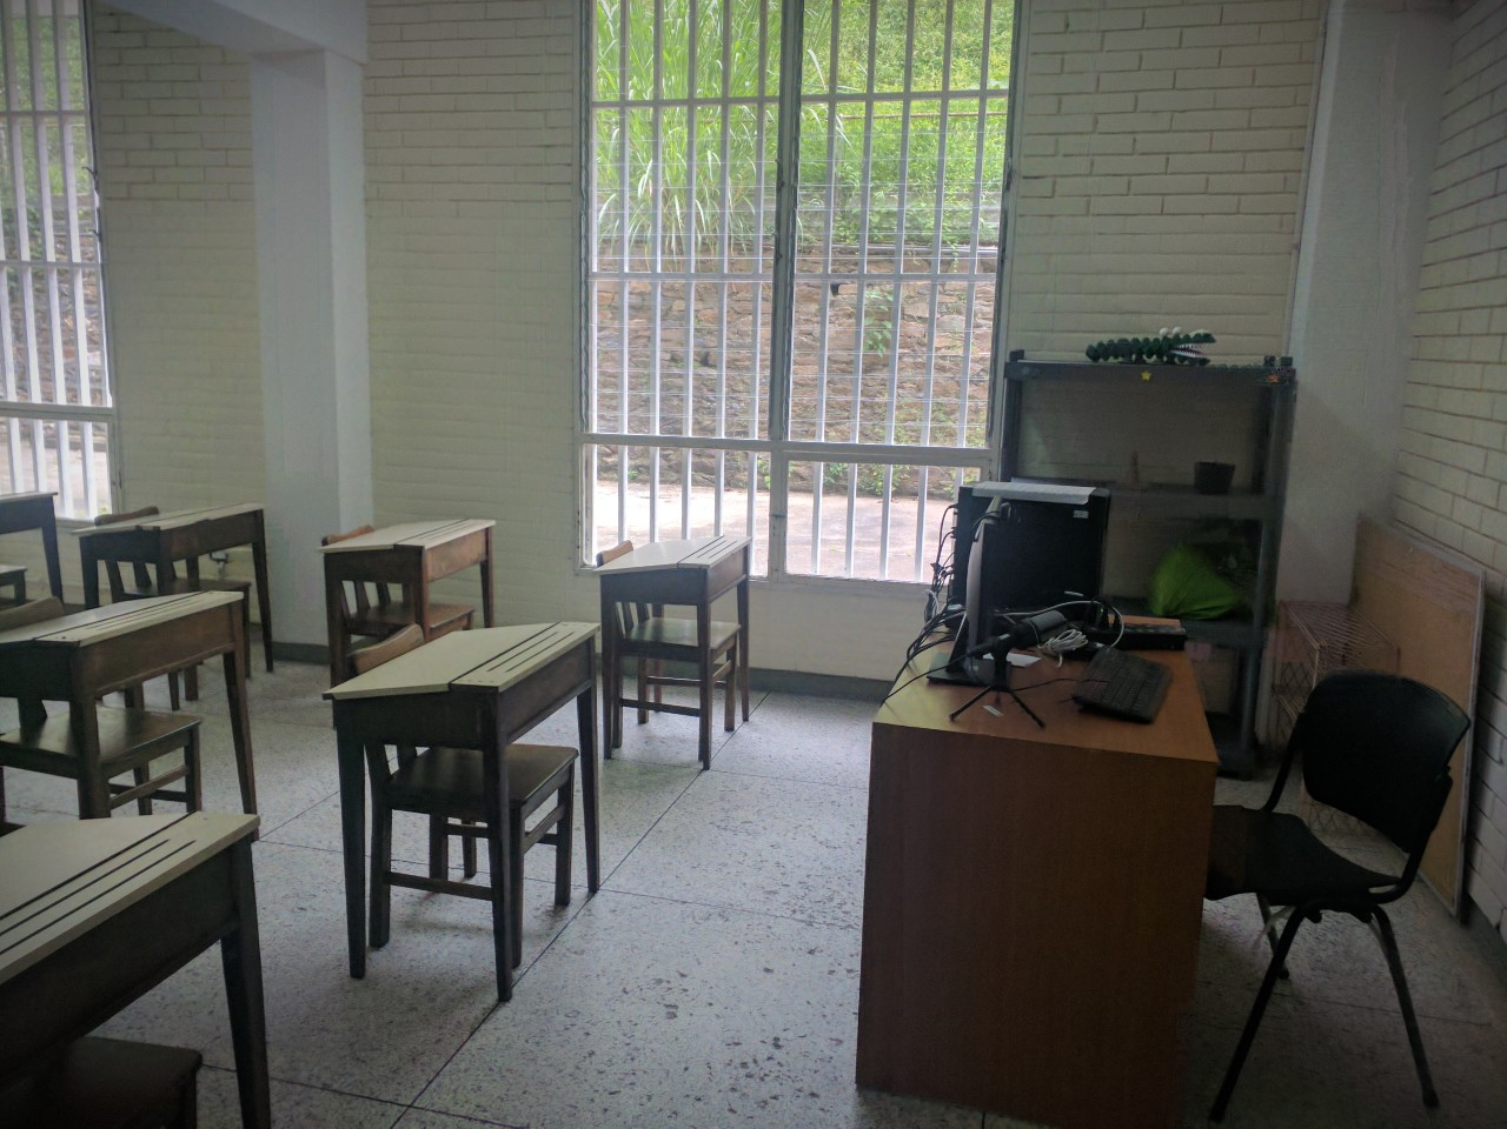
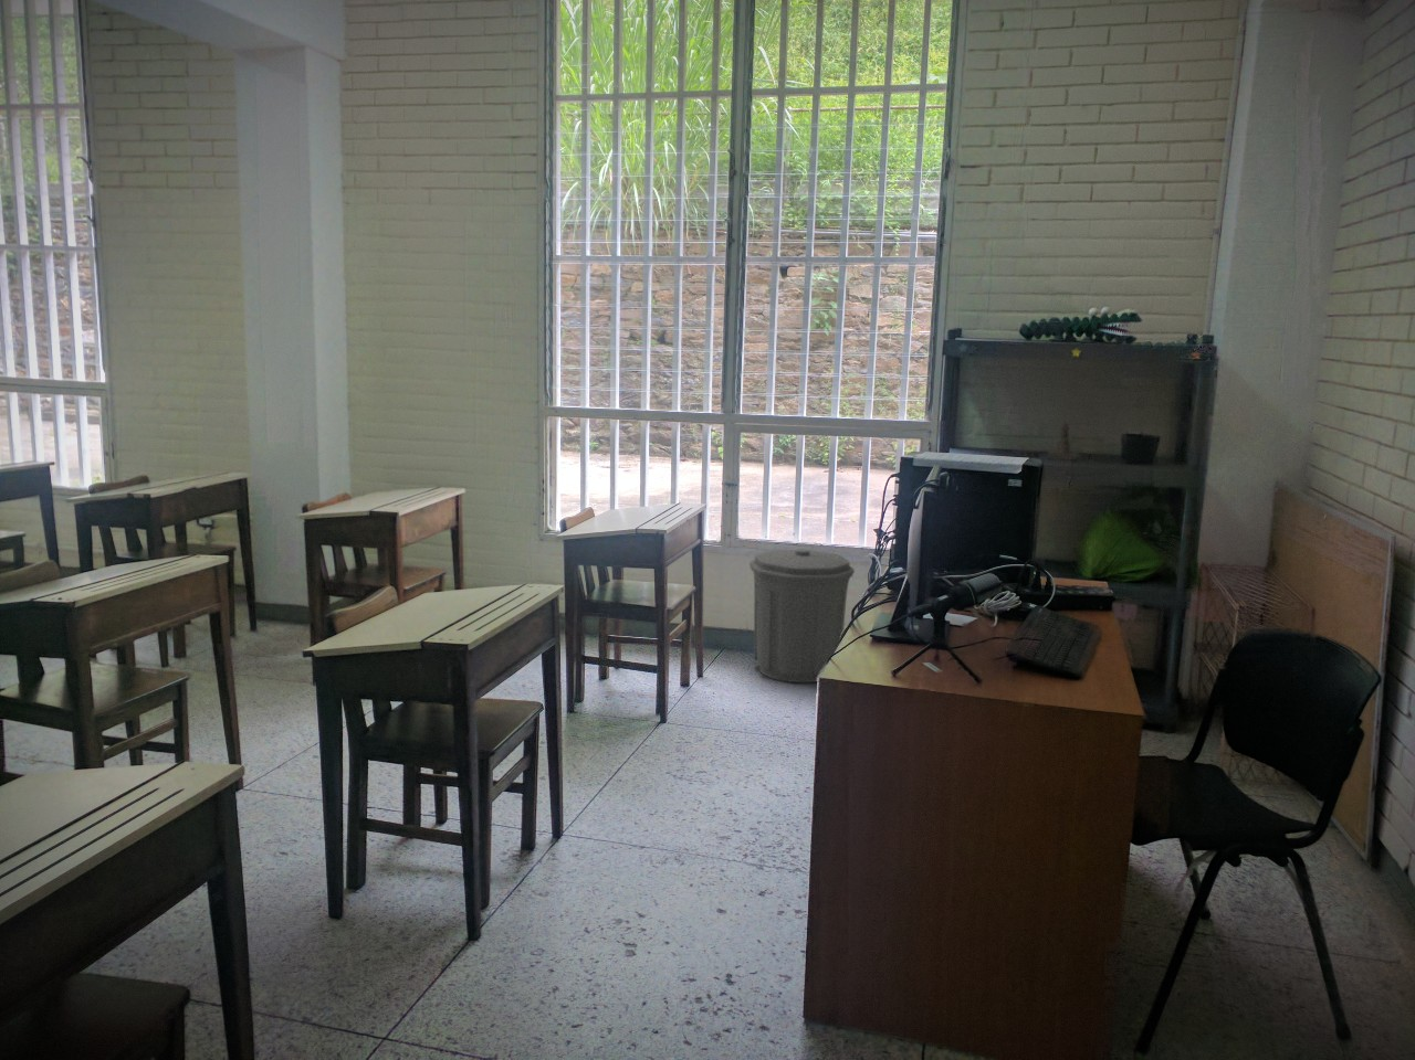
+ trash can [749,548,856,684]
